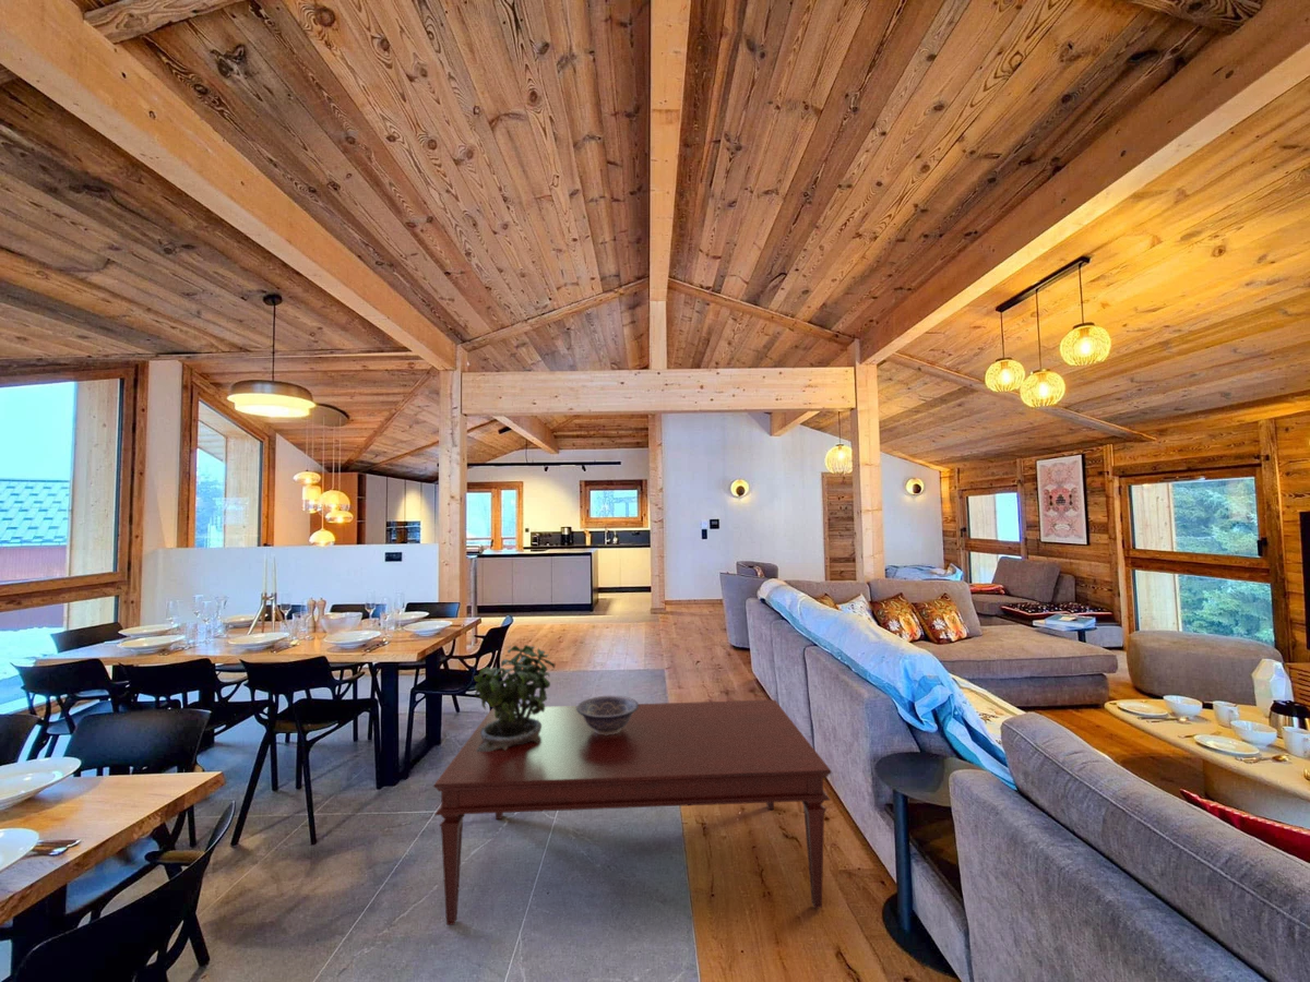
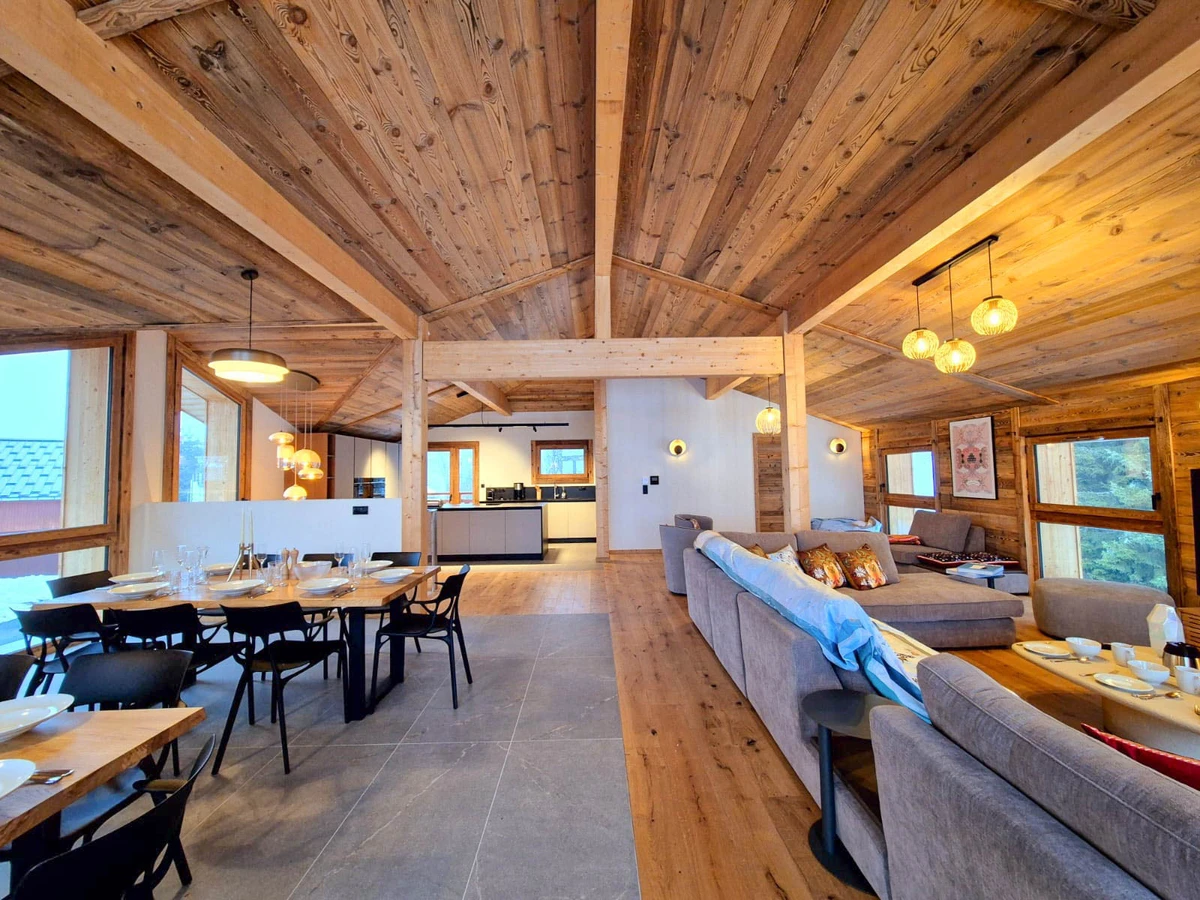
- potted plant [473,644,556,752]
- decorative bowl [576,695,640,735]
- coffee table [432,698,833,926]
